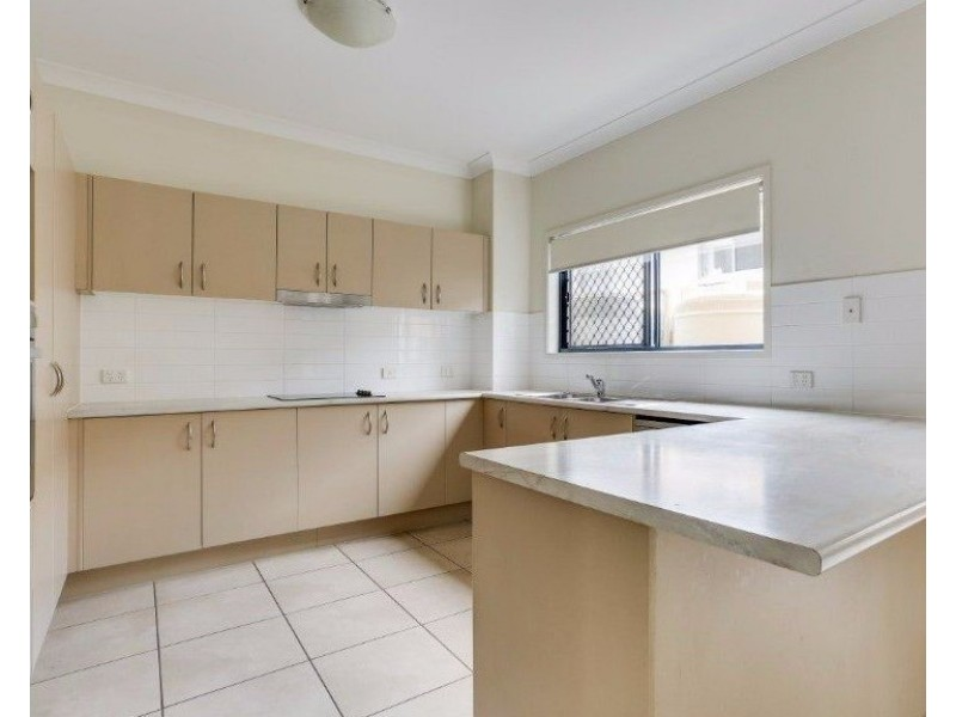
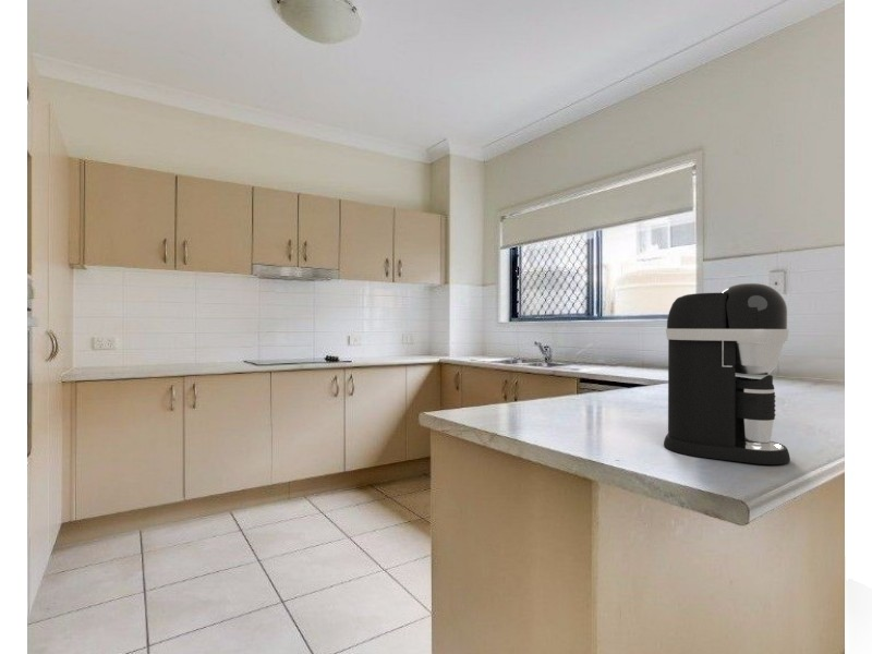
+ coffee maker [663,282,791,465]
